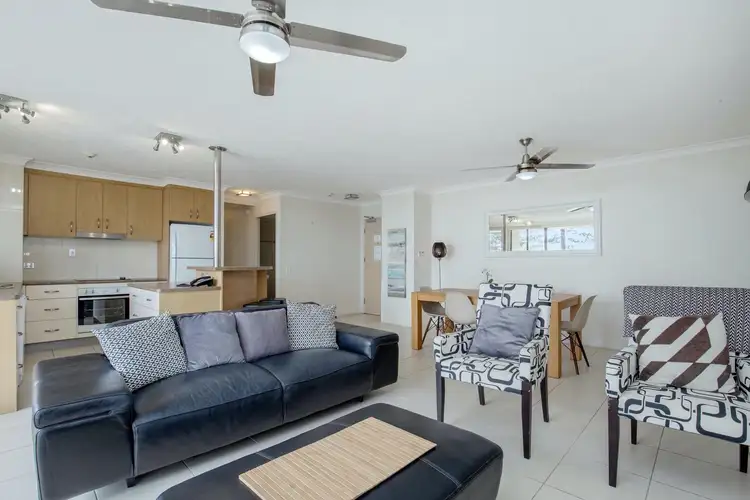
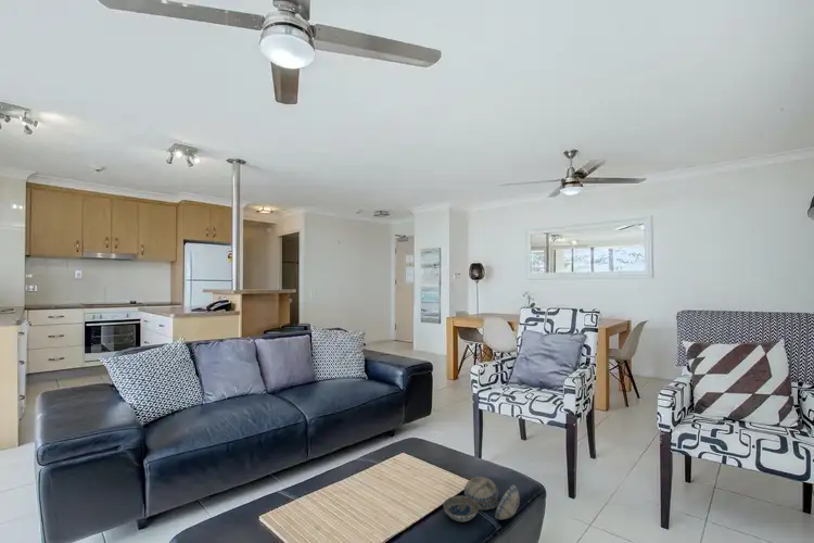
+ decorative bowl [442,476,521,522]
